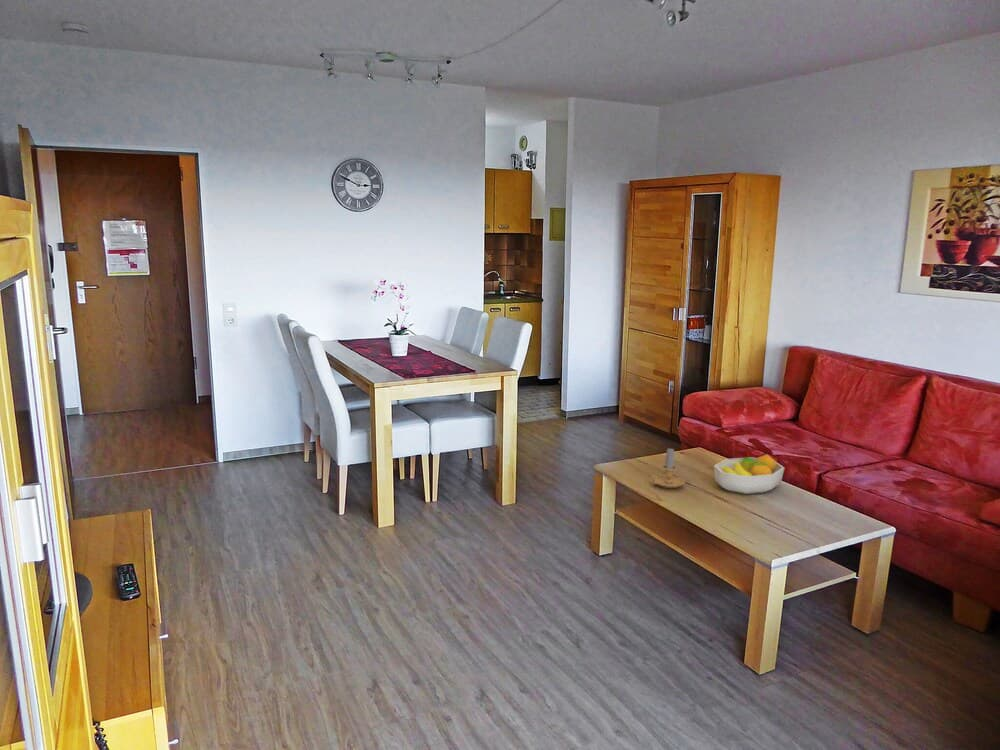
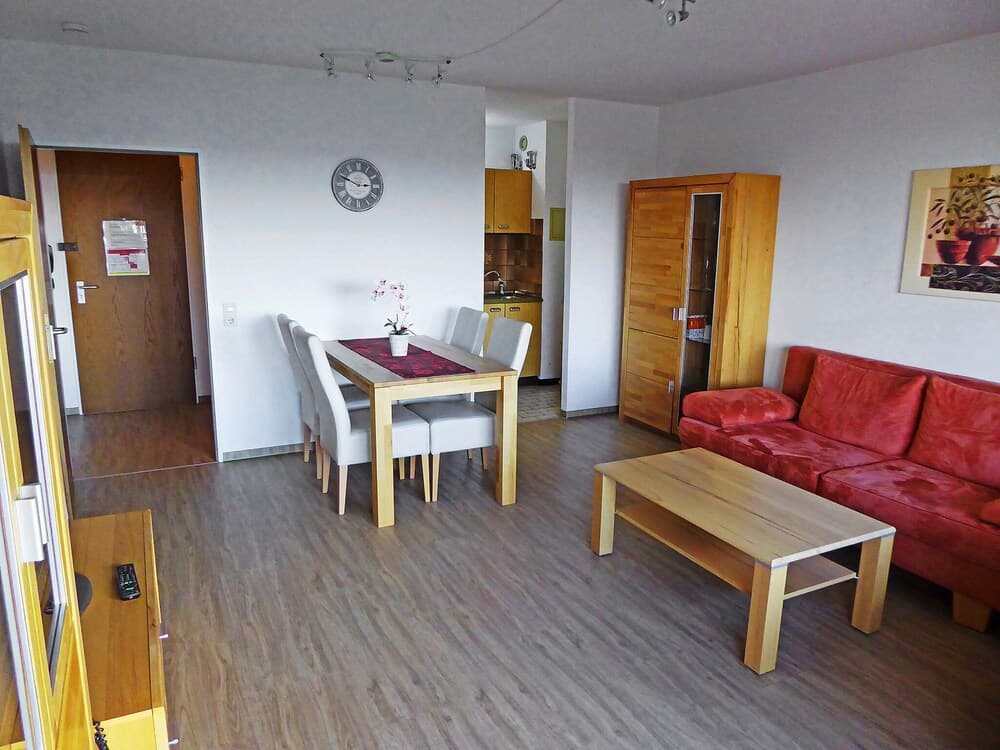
- candle [650,446,685,489]
- fruit bowl [713,453,785,495]
